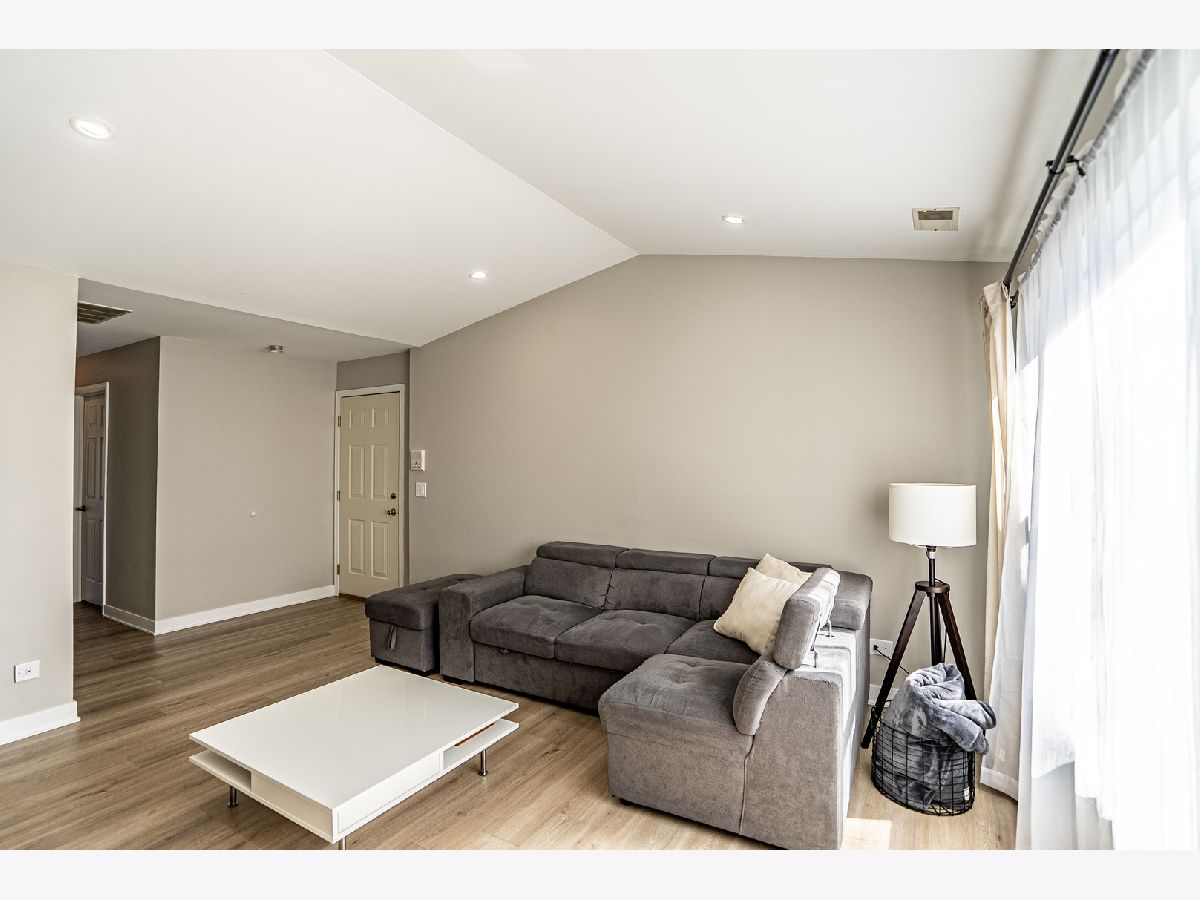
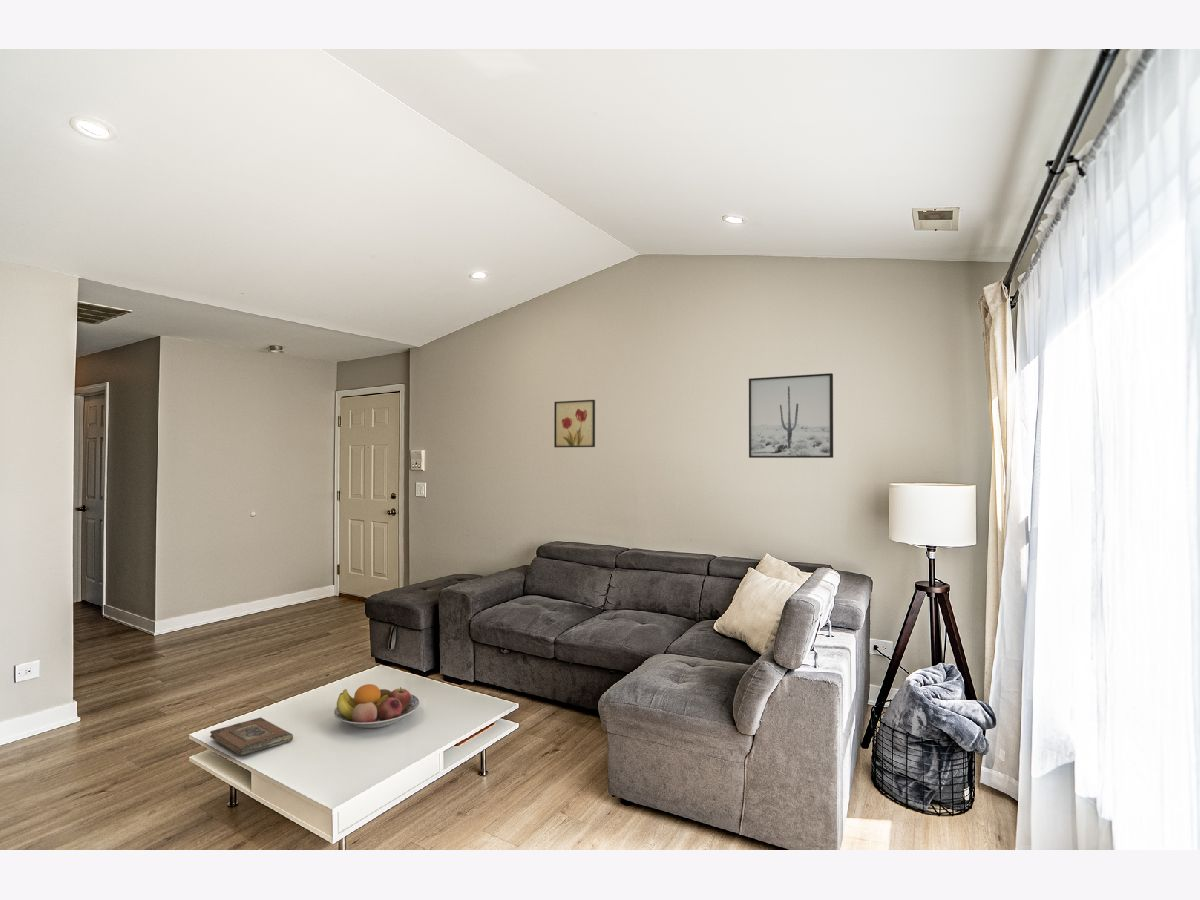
+ wall art [553,399,596,448]
+ wall art [748,372,834,459]
+ fruit bowl [333,683,420,729]
+ book [209,716,294,757]
